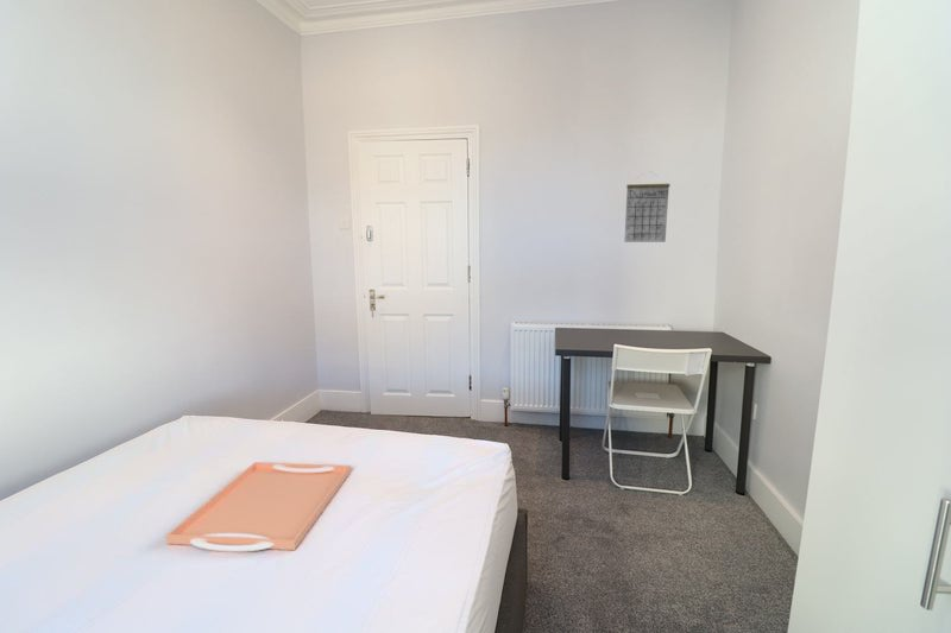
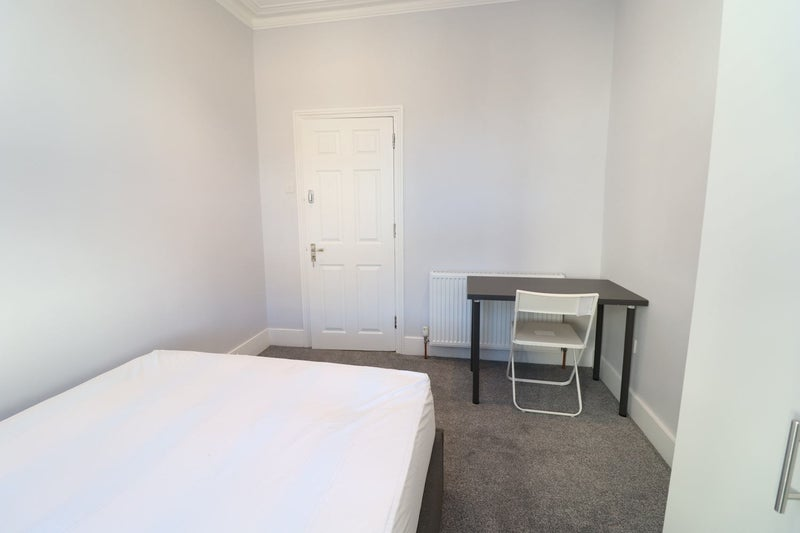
- calendar [623,171,670,243]
- serving tray [165,461,352,553]
